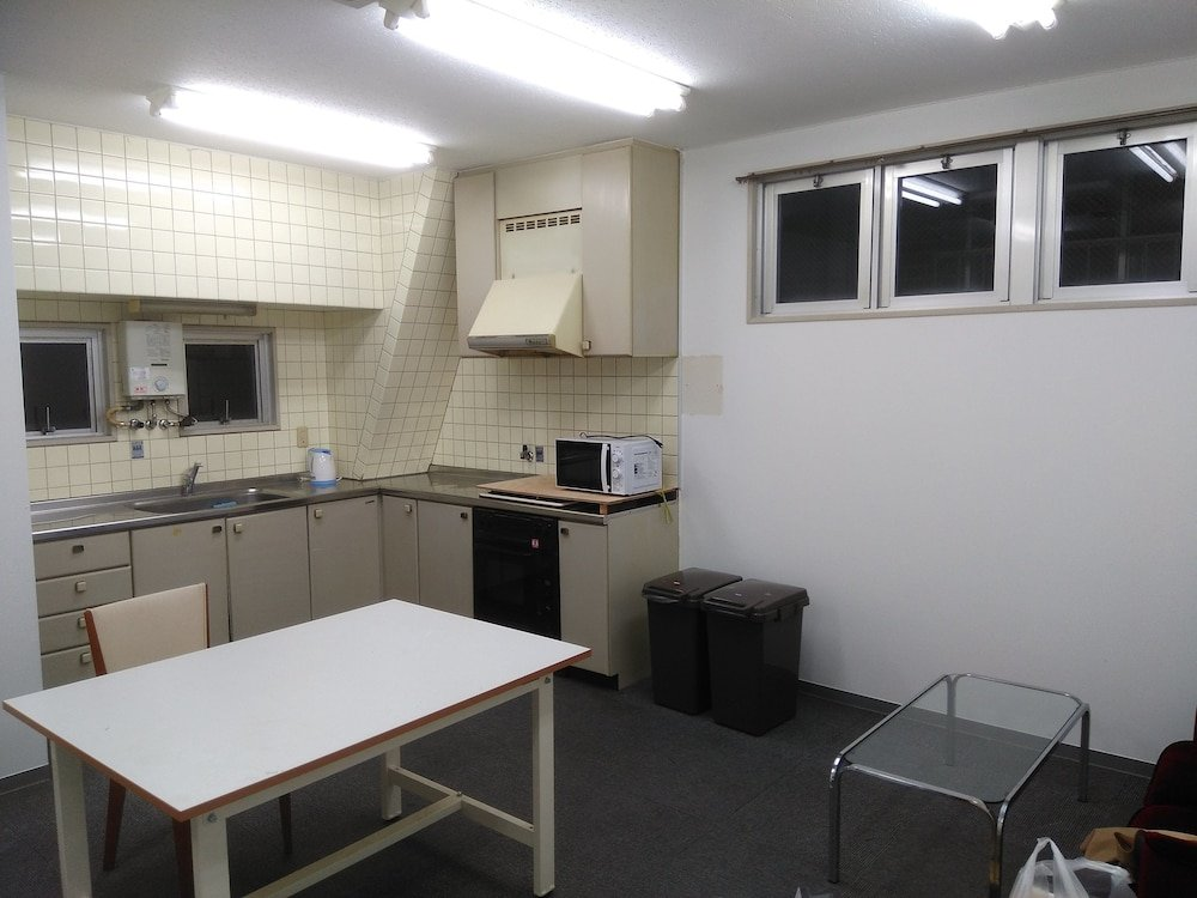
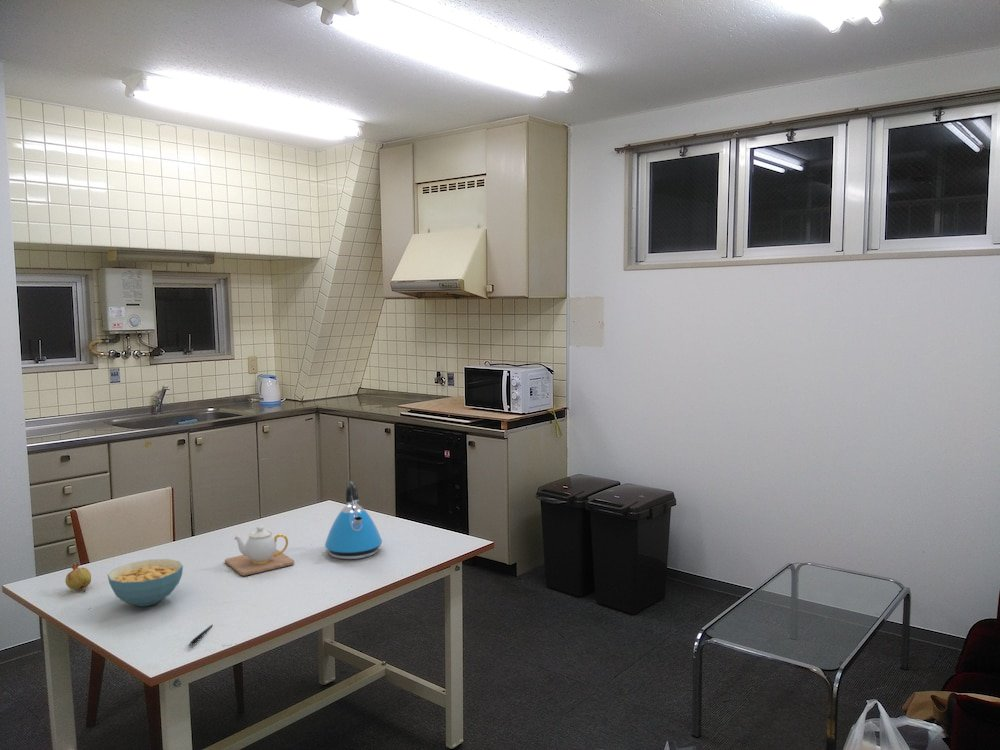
+ teapot [224,525,295,577]
+ kettle [324,480,383,560]
+ cereal bowl [107,558,184,607]
+ pen [187,624,214,647]
+ fruit [64,562,92,593]
